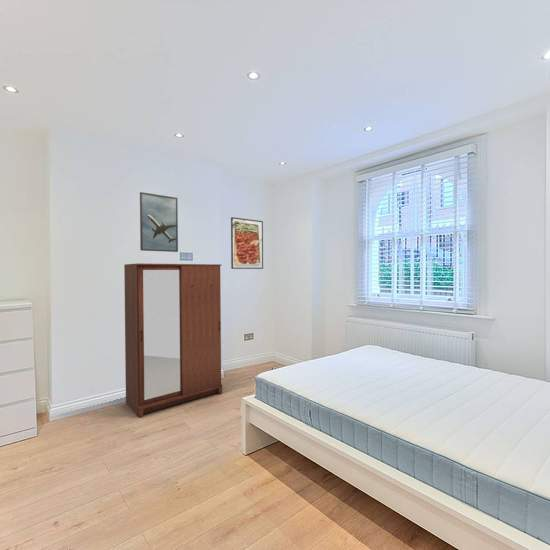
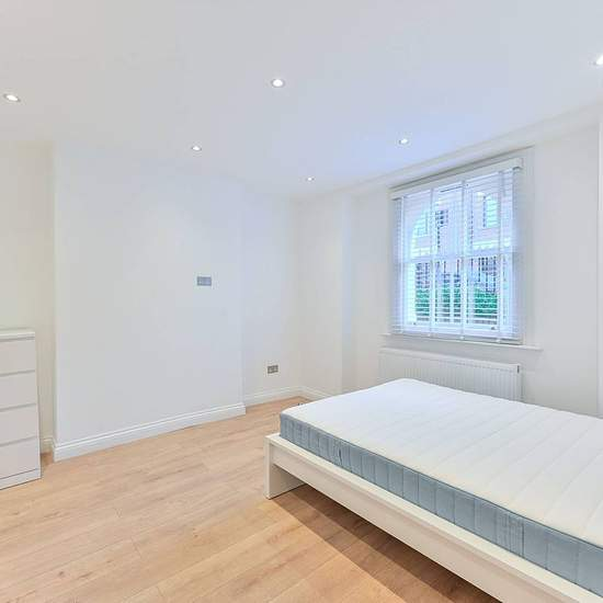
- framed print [230,216,264,270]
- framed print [139,191,179,253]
- wardrobe [123,262,223,418]
